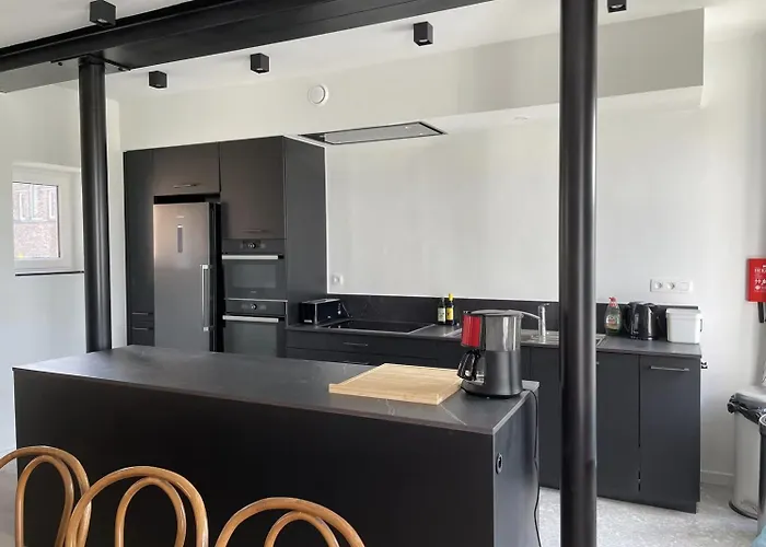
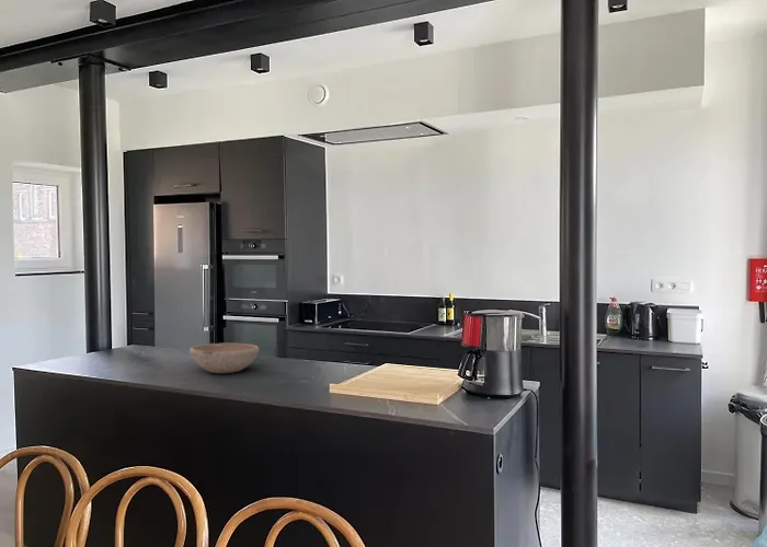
+ bowl [188,342,261,374]
